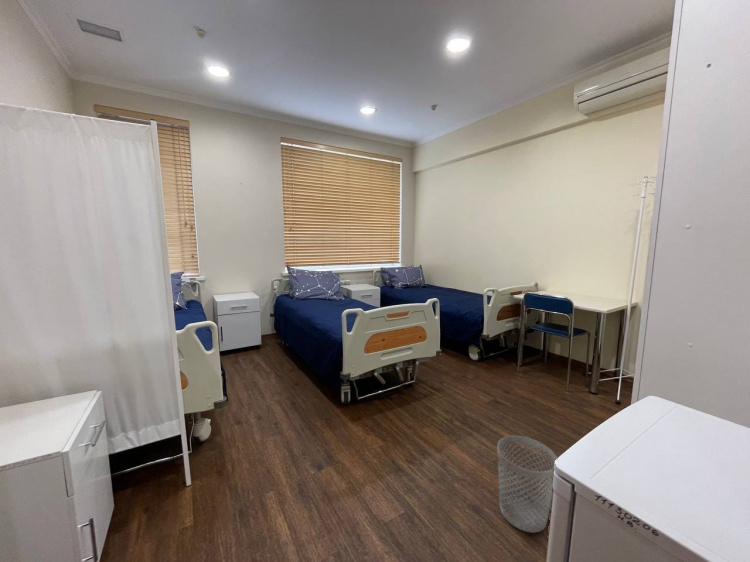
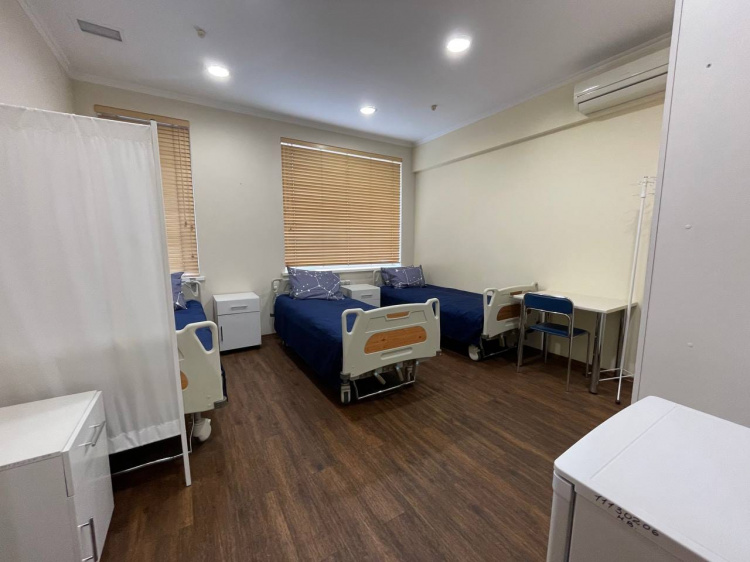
- wastebasket [496,435,558,534]
